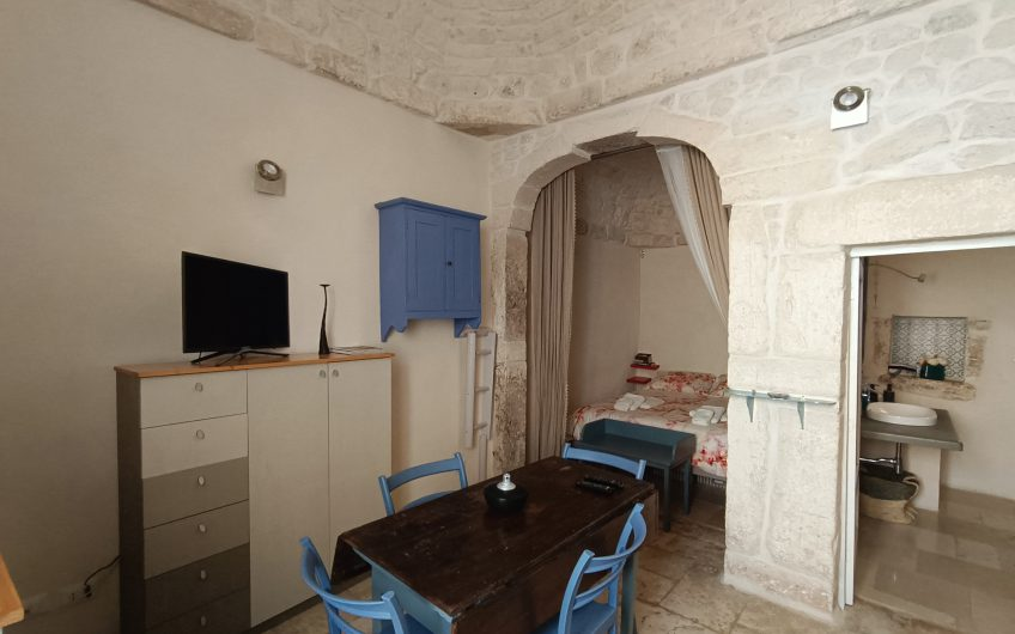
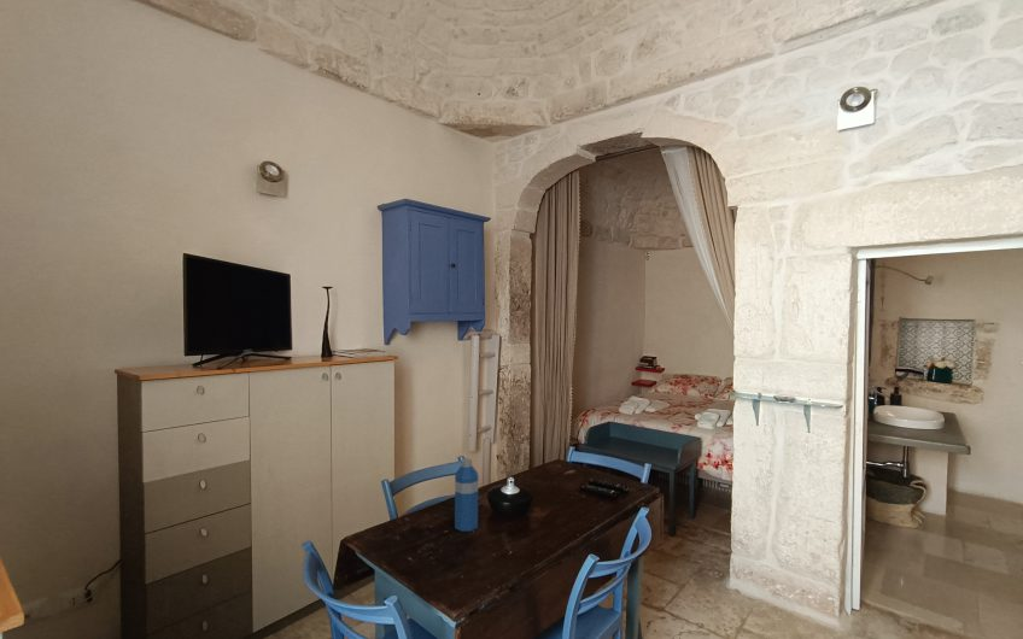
+ water bottle [454,458,479,533]
